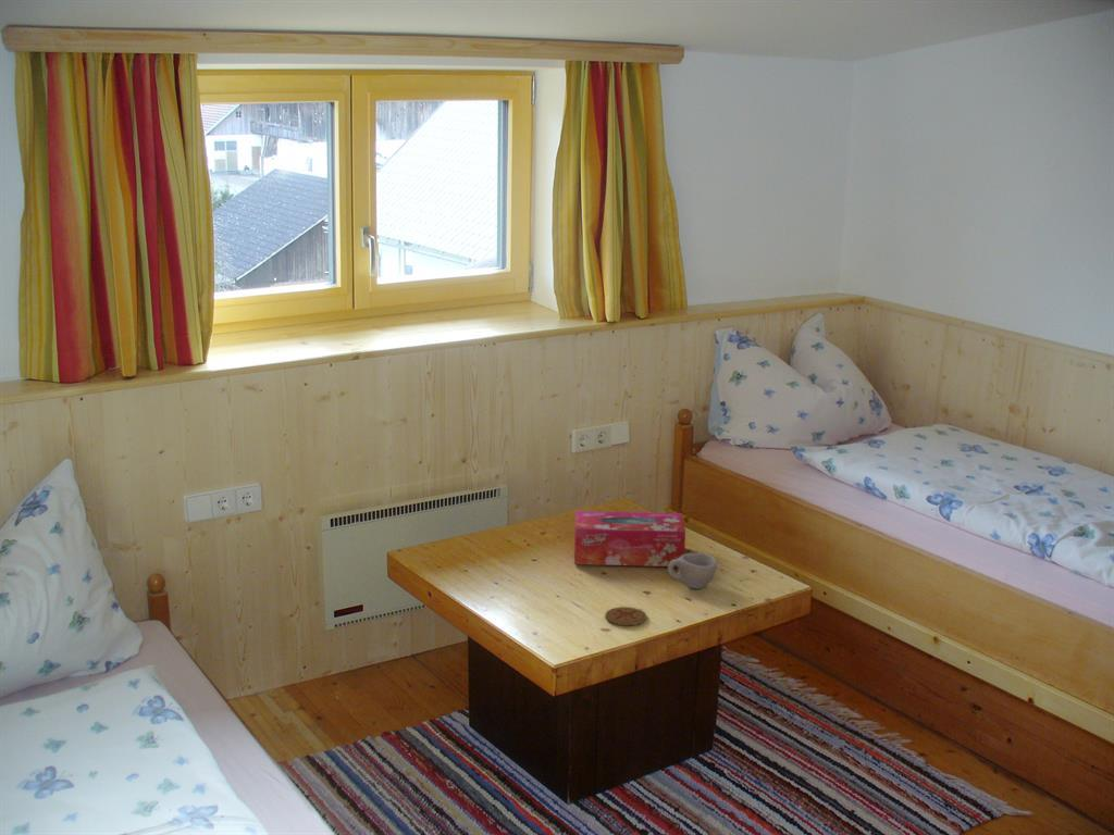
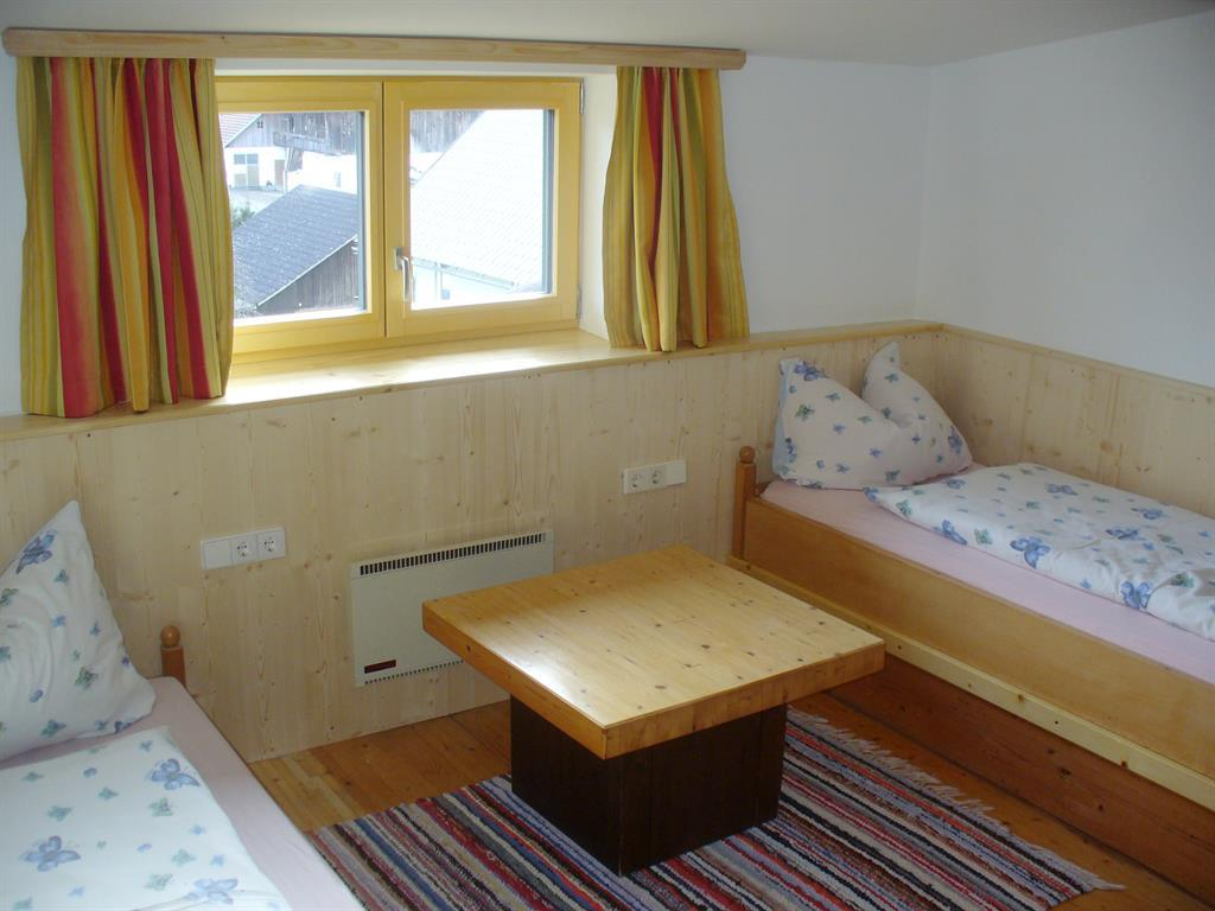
- cup [667,551,718,590]
- coaster [605,606,648,626]
- tissue box [573,510,686,568]
